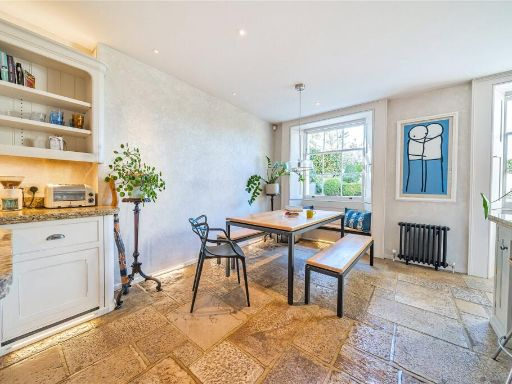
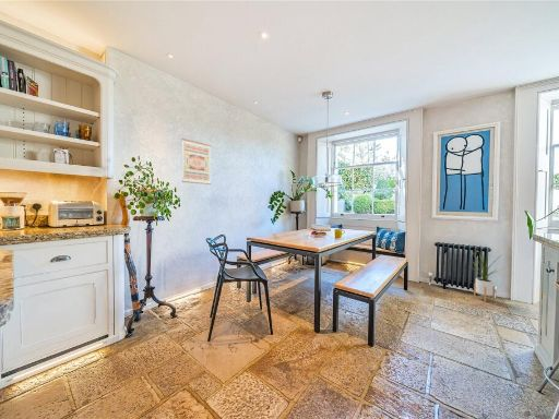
+ wall art [181,137,212,185]
+ house plant [469,248,504,303]
